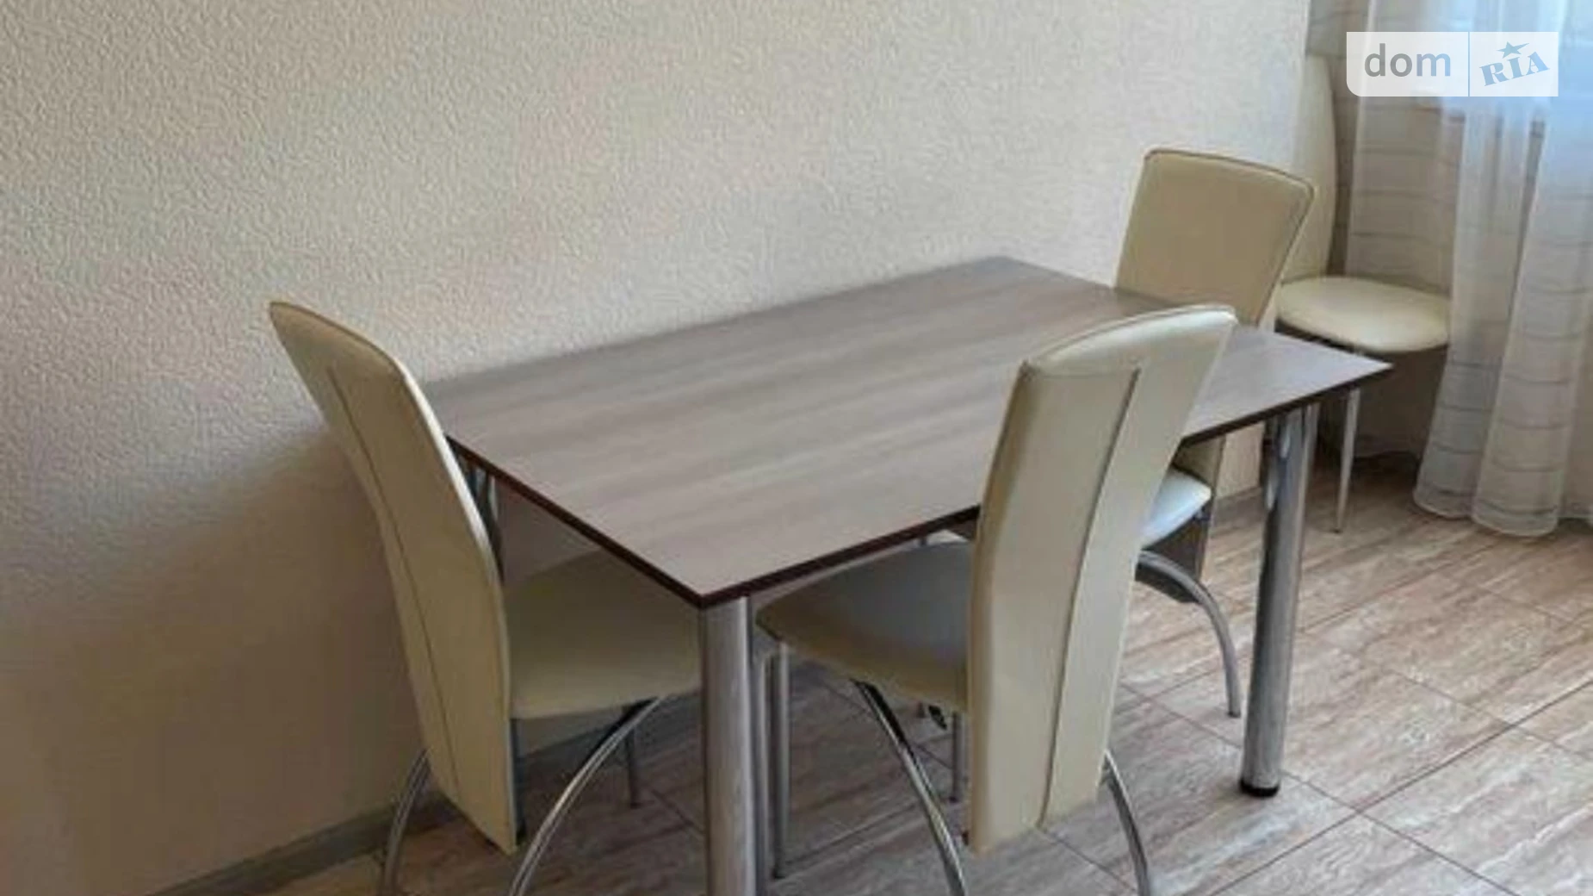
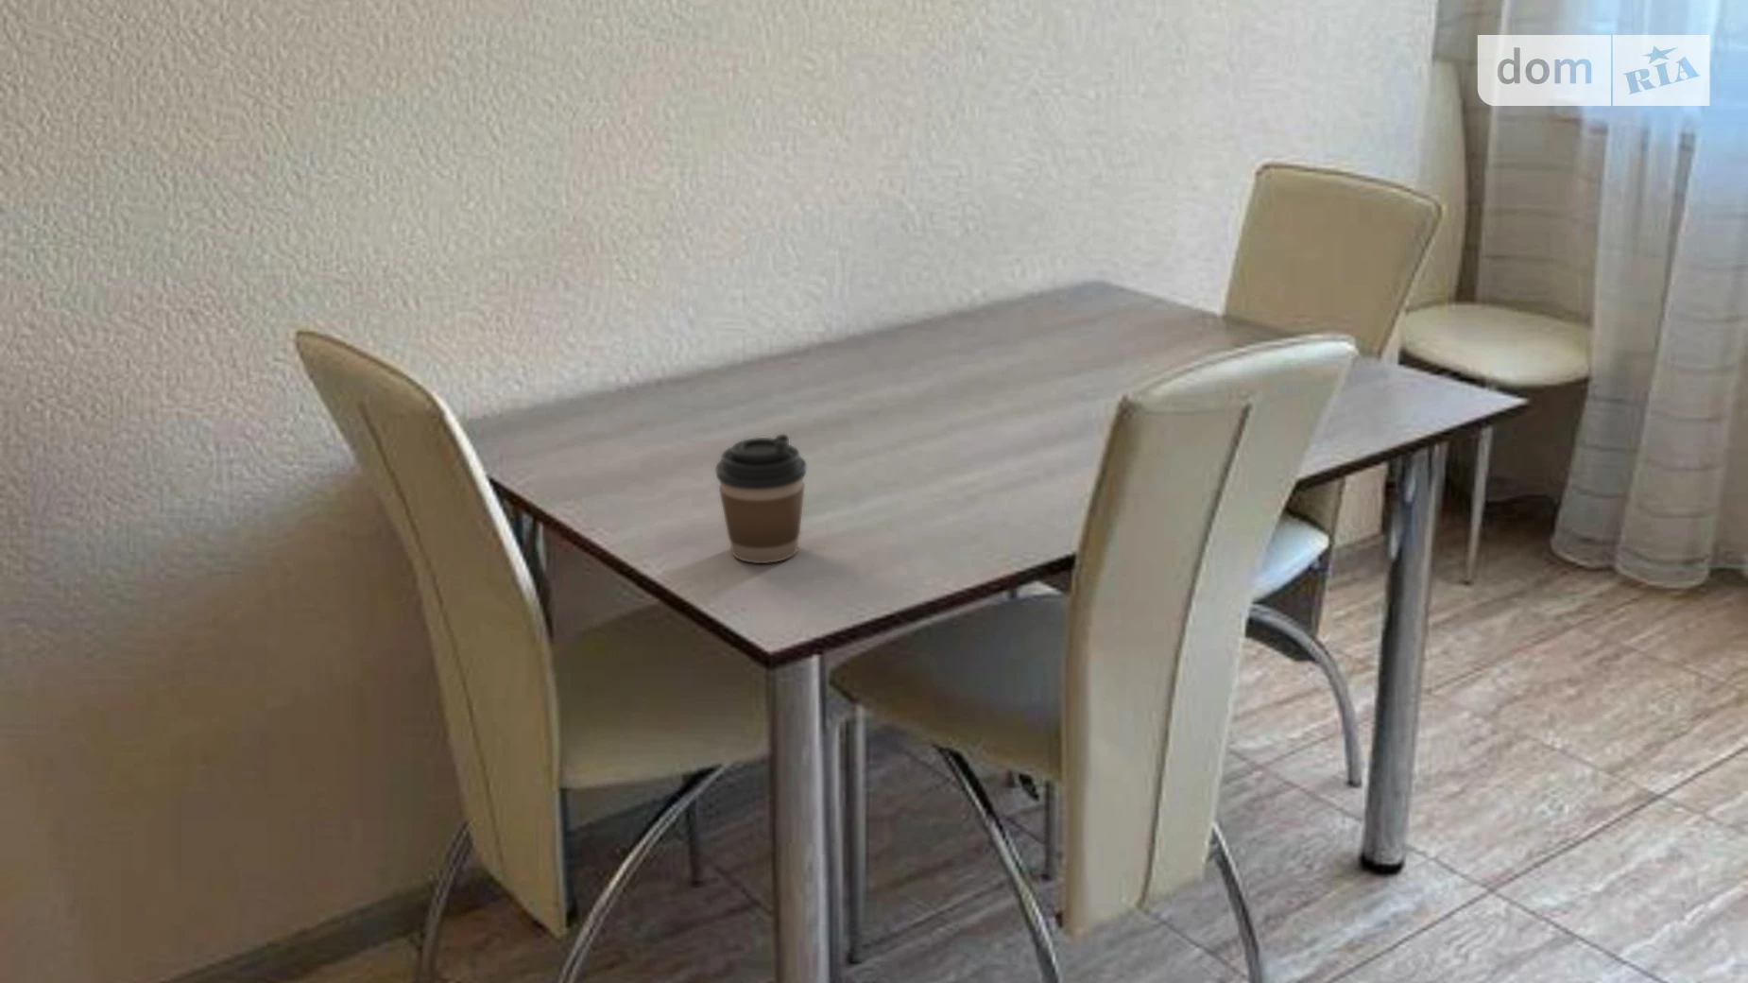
+ coffee cup [714,433,807,564]
